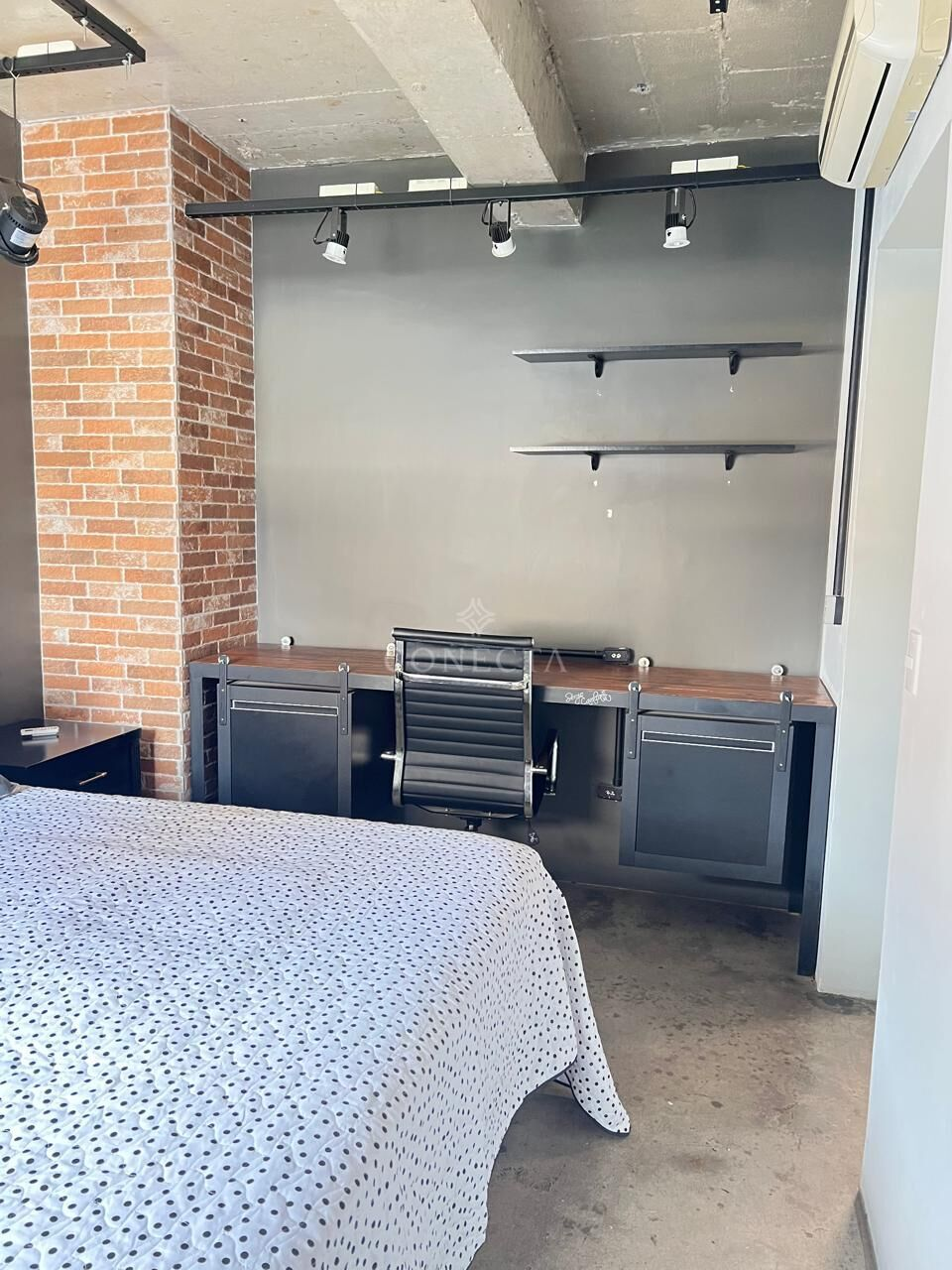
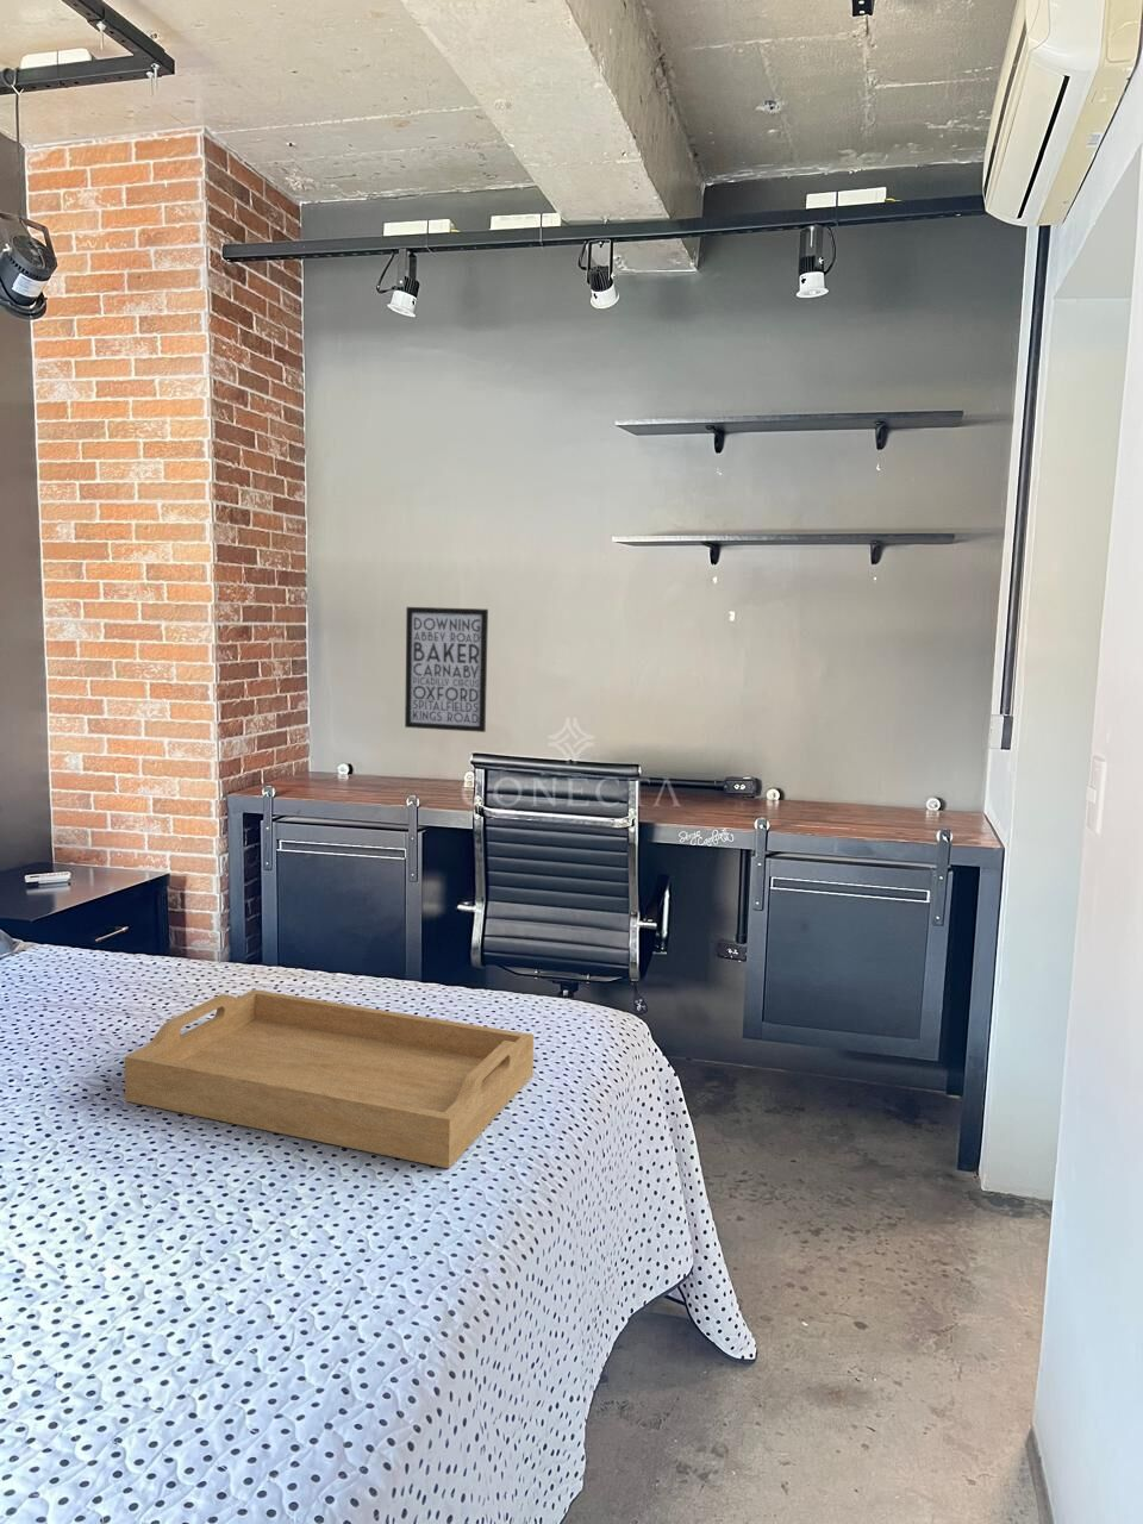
+ serving tray [124,989,534,1169]
+ wall art [403,606,490,733]
